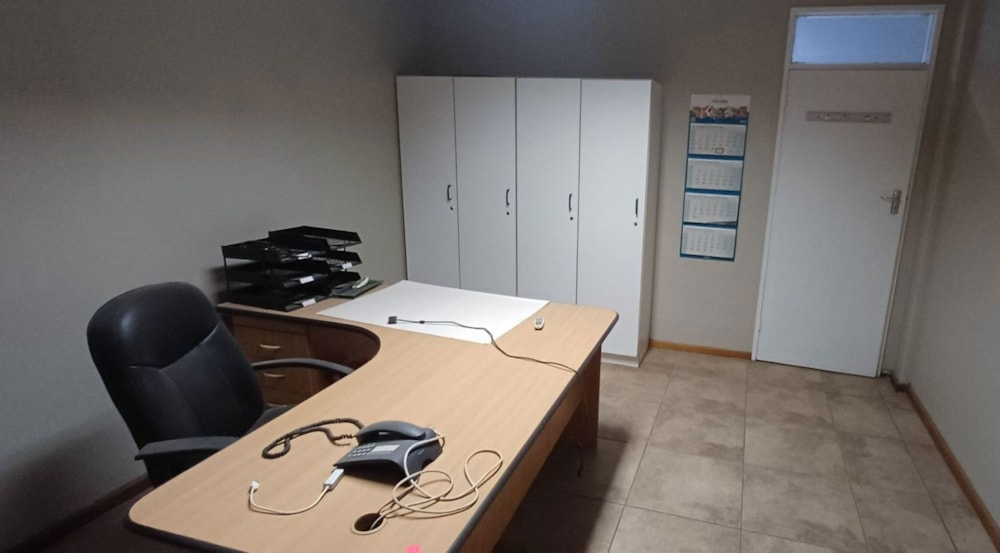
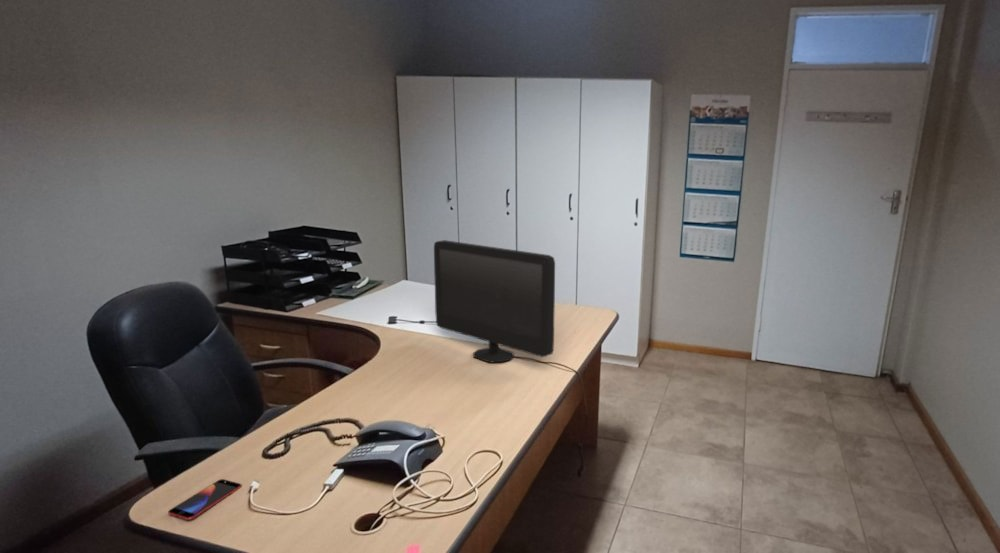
+ computer monitor [433,239,556,364]
+ smartphone [167,478,243,521]
